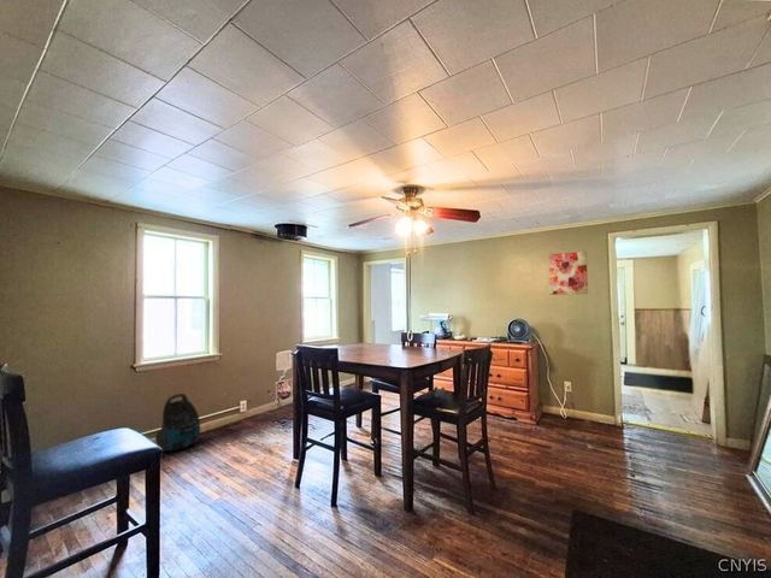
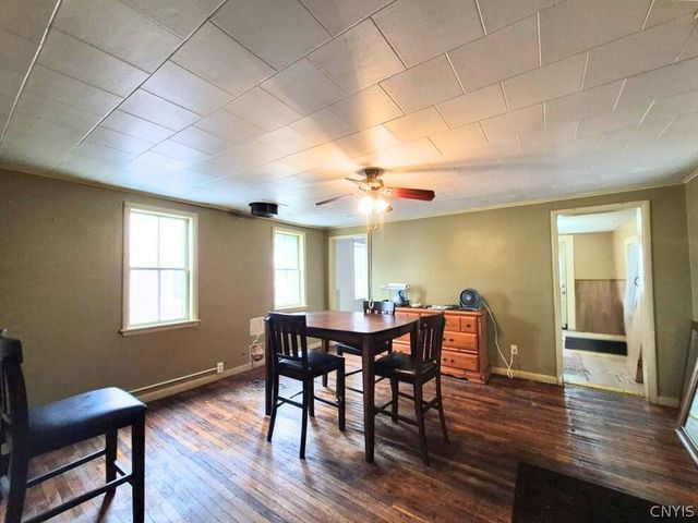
- wall art [548,250,589,296]
- vacuum cleaner [154,393,201,452]
